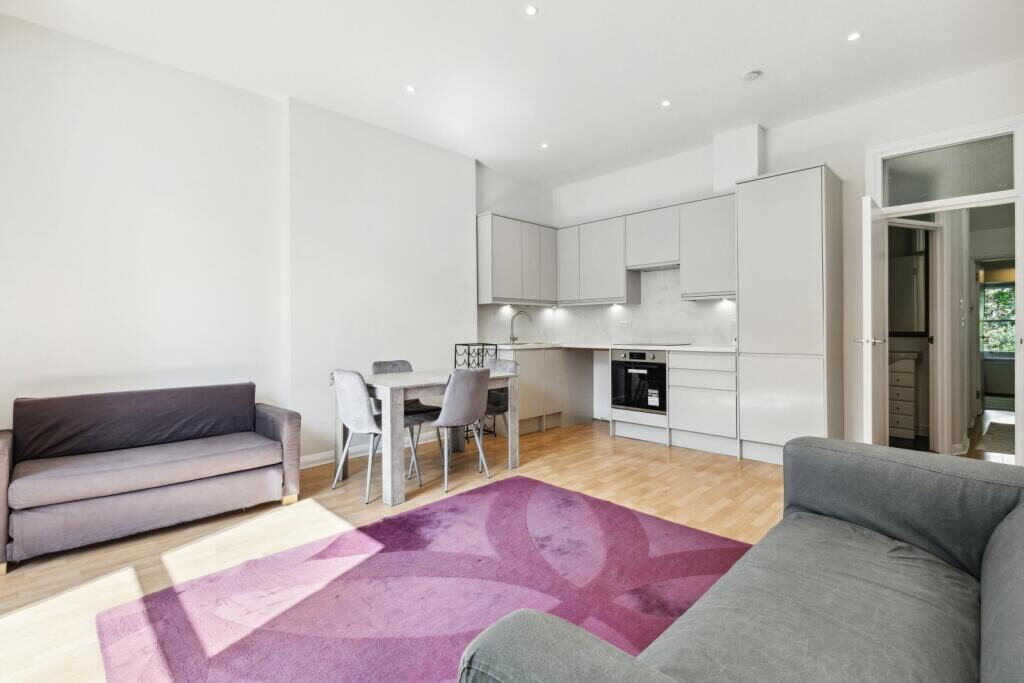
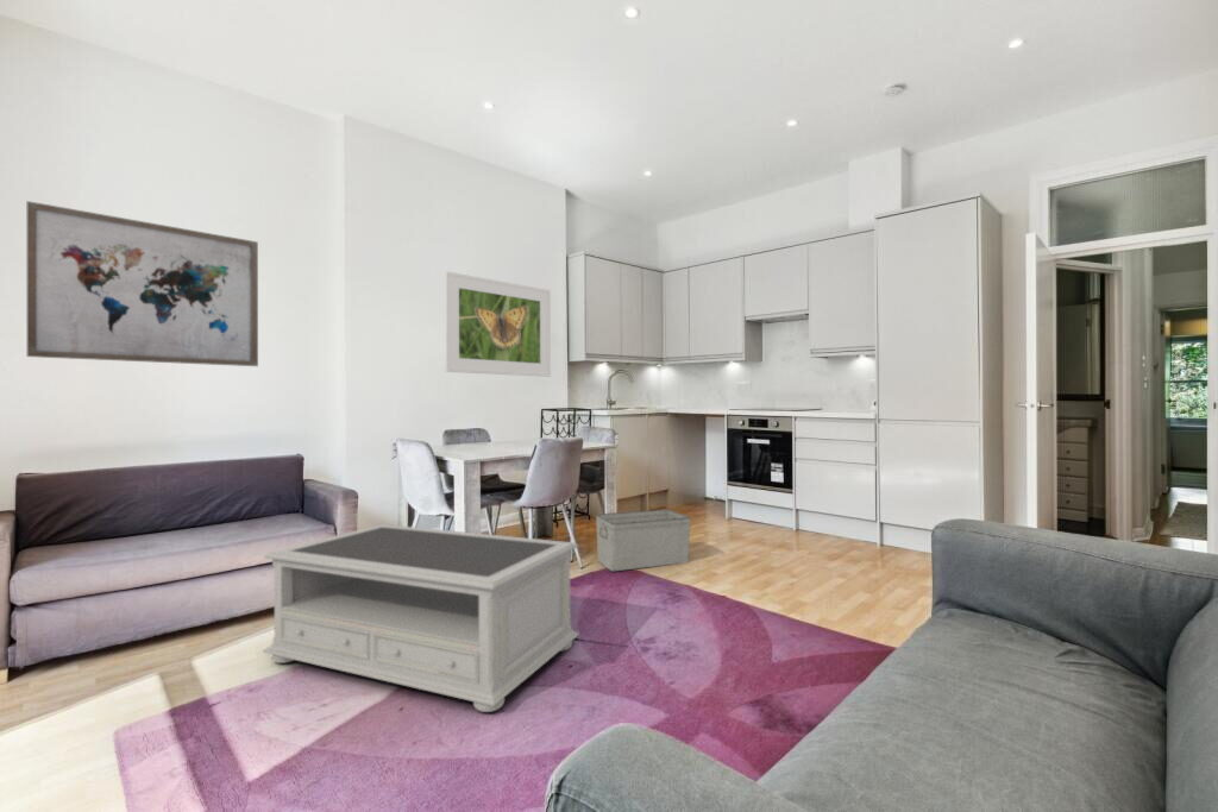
+ wall art [26,200,259,367]
+ storage bin [595,508,692,572]
+ coffee table [262,523,580,713]
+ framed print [444,270,552,378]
